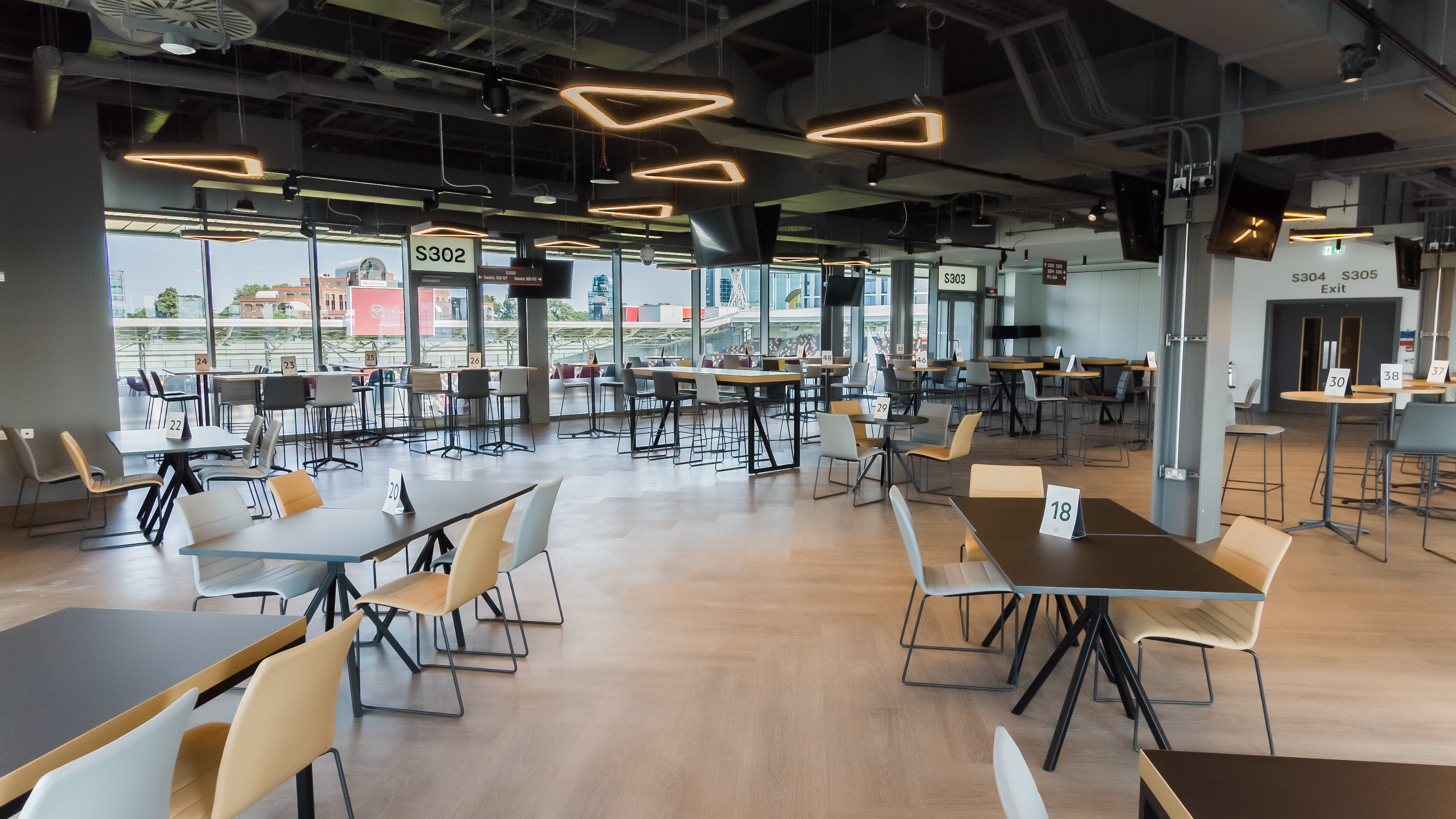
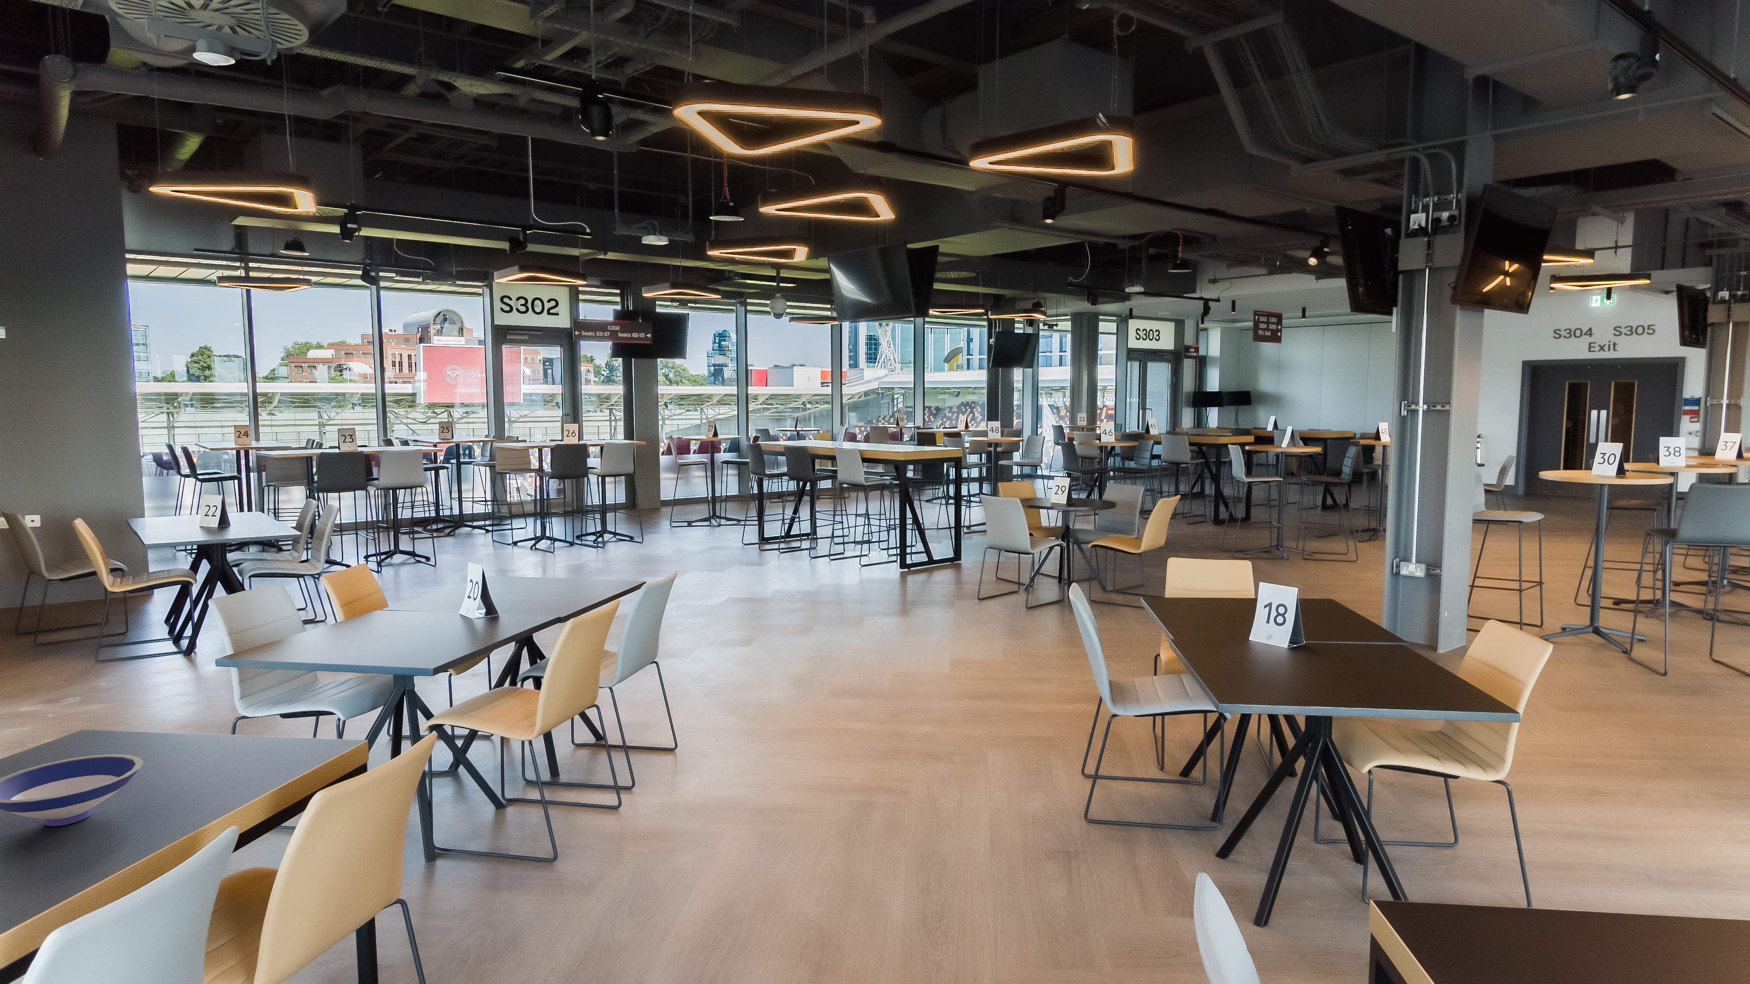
+ bowl [0,753,144,827]
